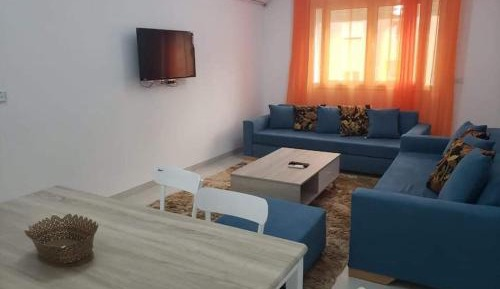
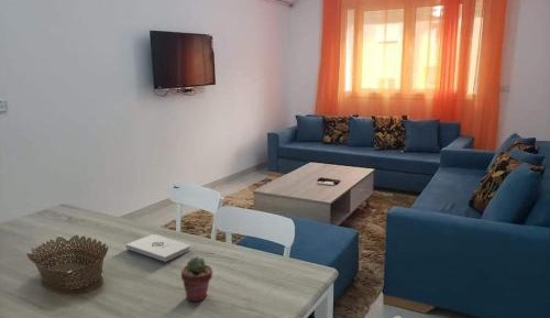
+ notepad [124,233,191,263]
+ potted succulent [180,255,213,303]
